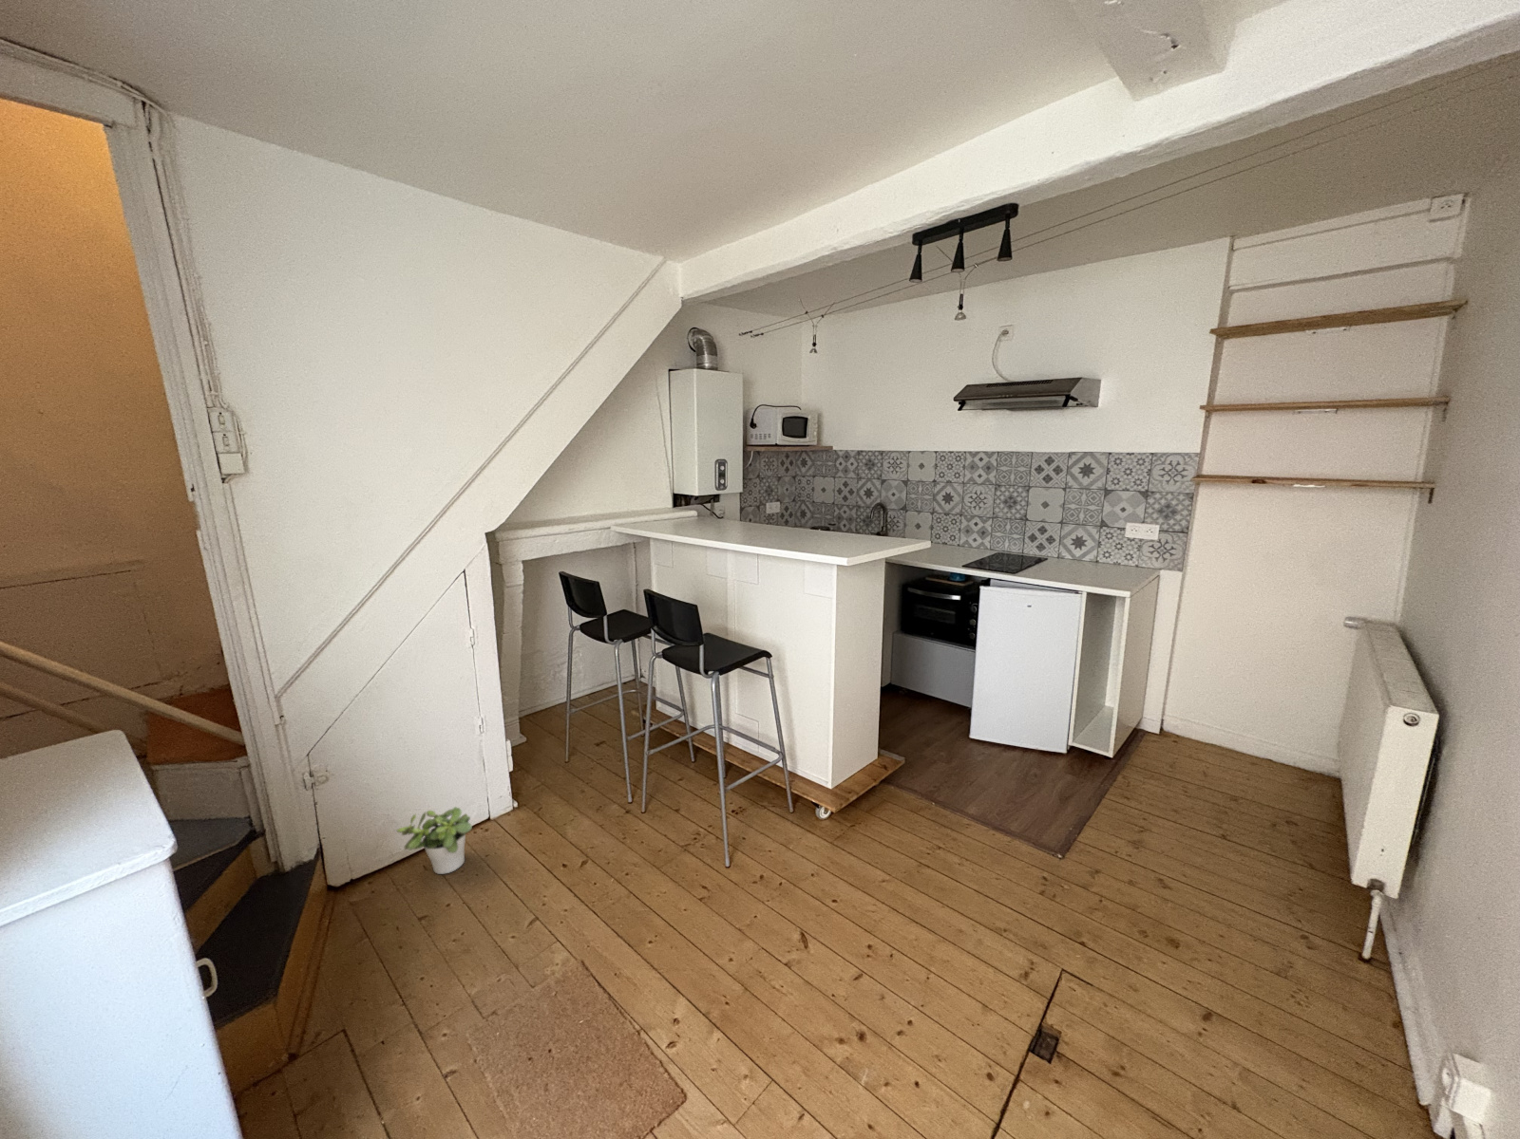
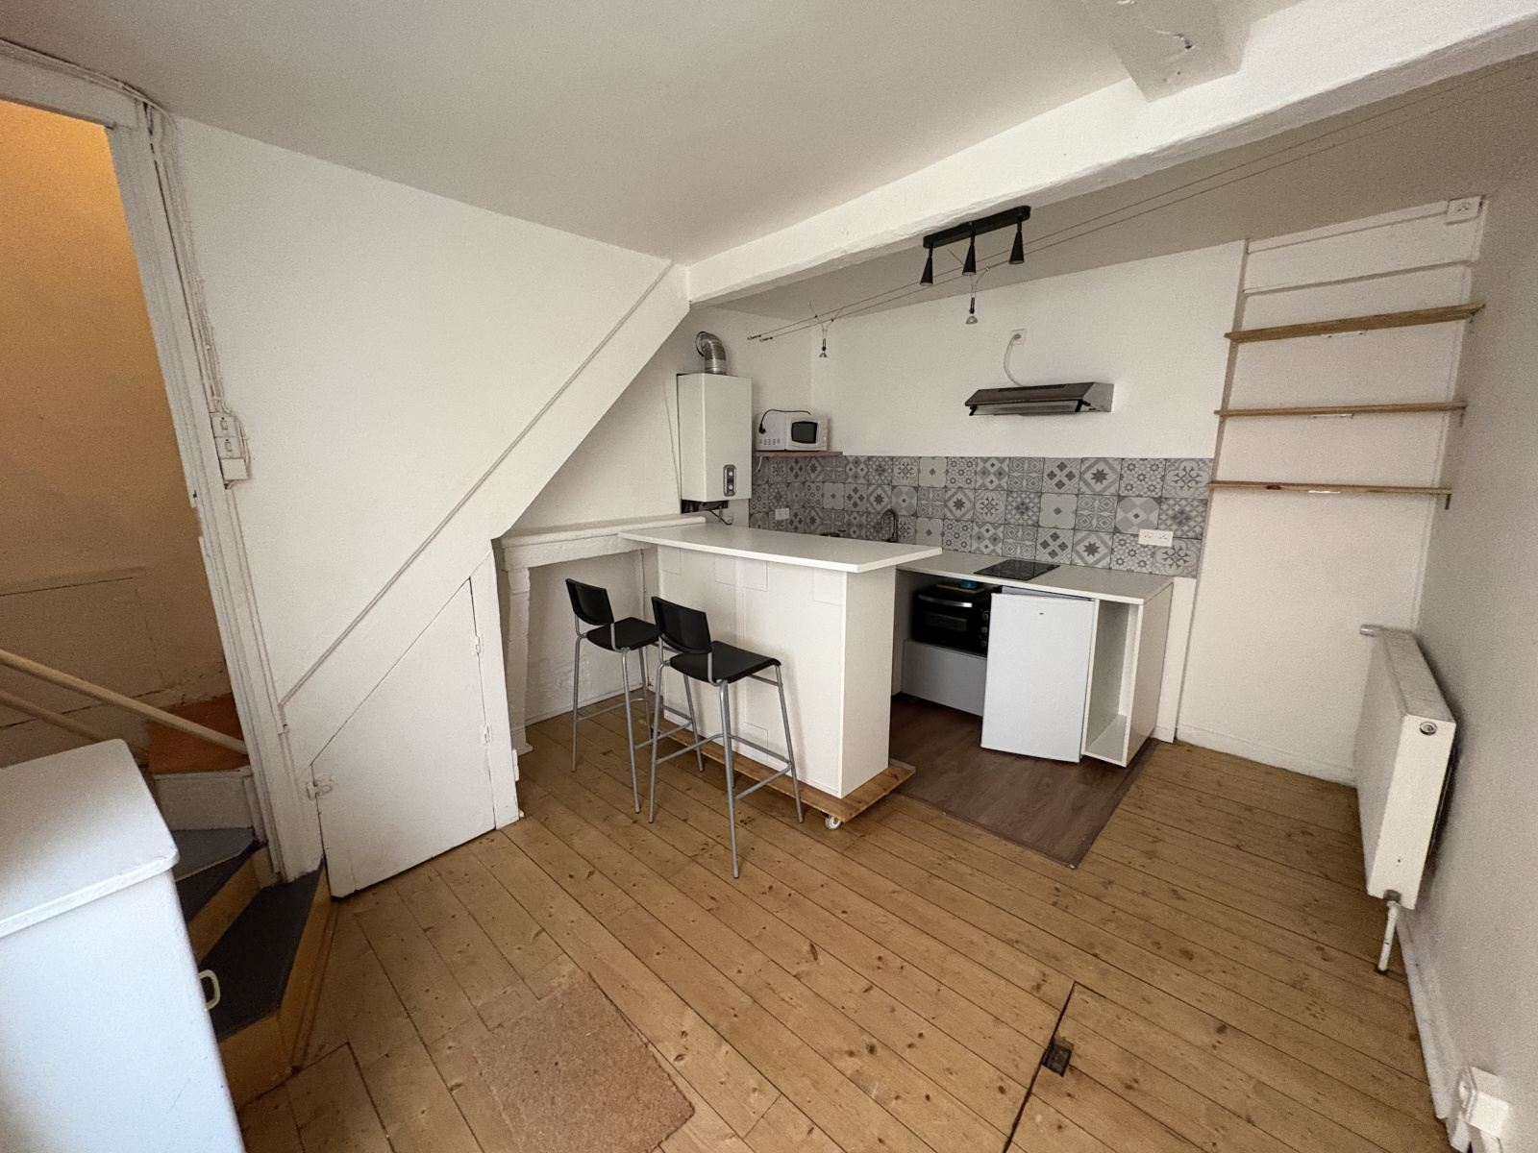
- potted plant [396,806,473,875]
